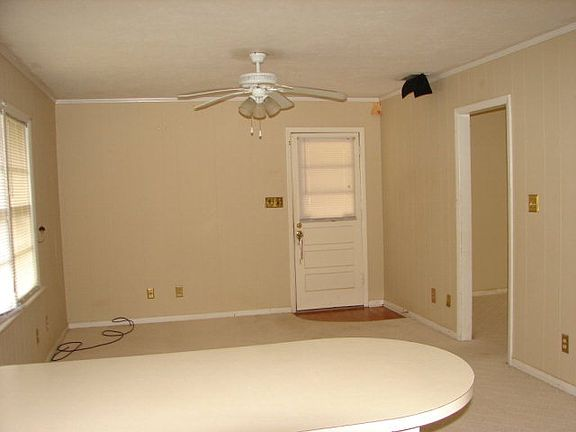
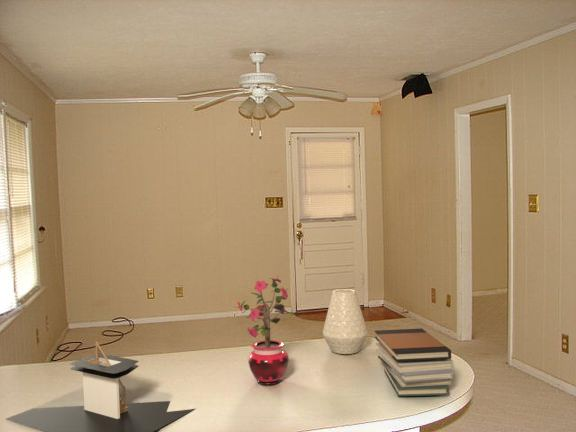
+ architectural model [5,340,196,432]
+ potted plant [234,274,295,386]
+ vase [322,288,369,355]
+ book stack [374,328,454,397]
